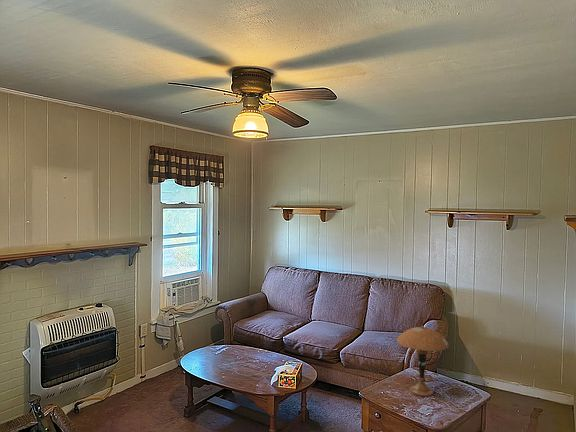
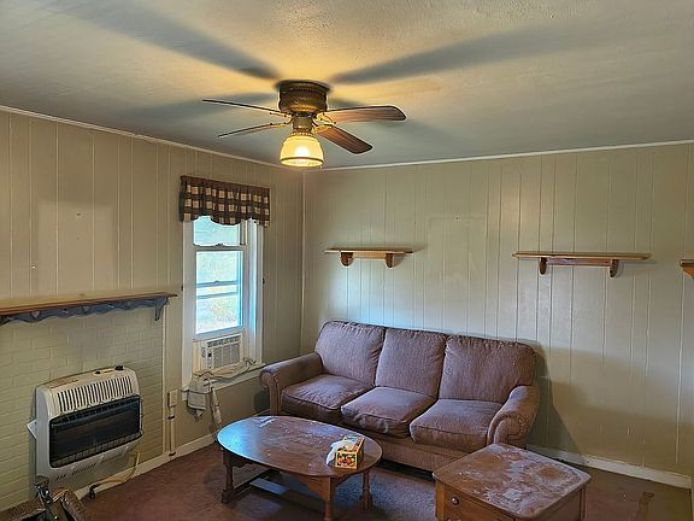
- table lamp [396,325,450,397]
